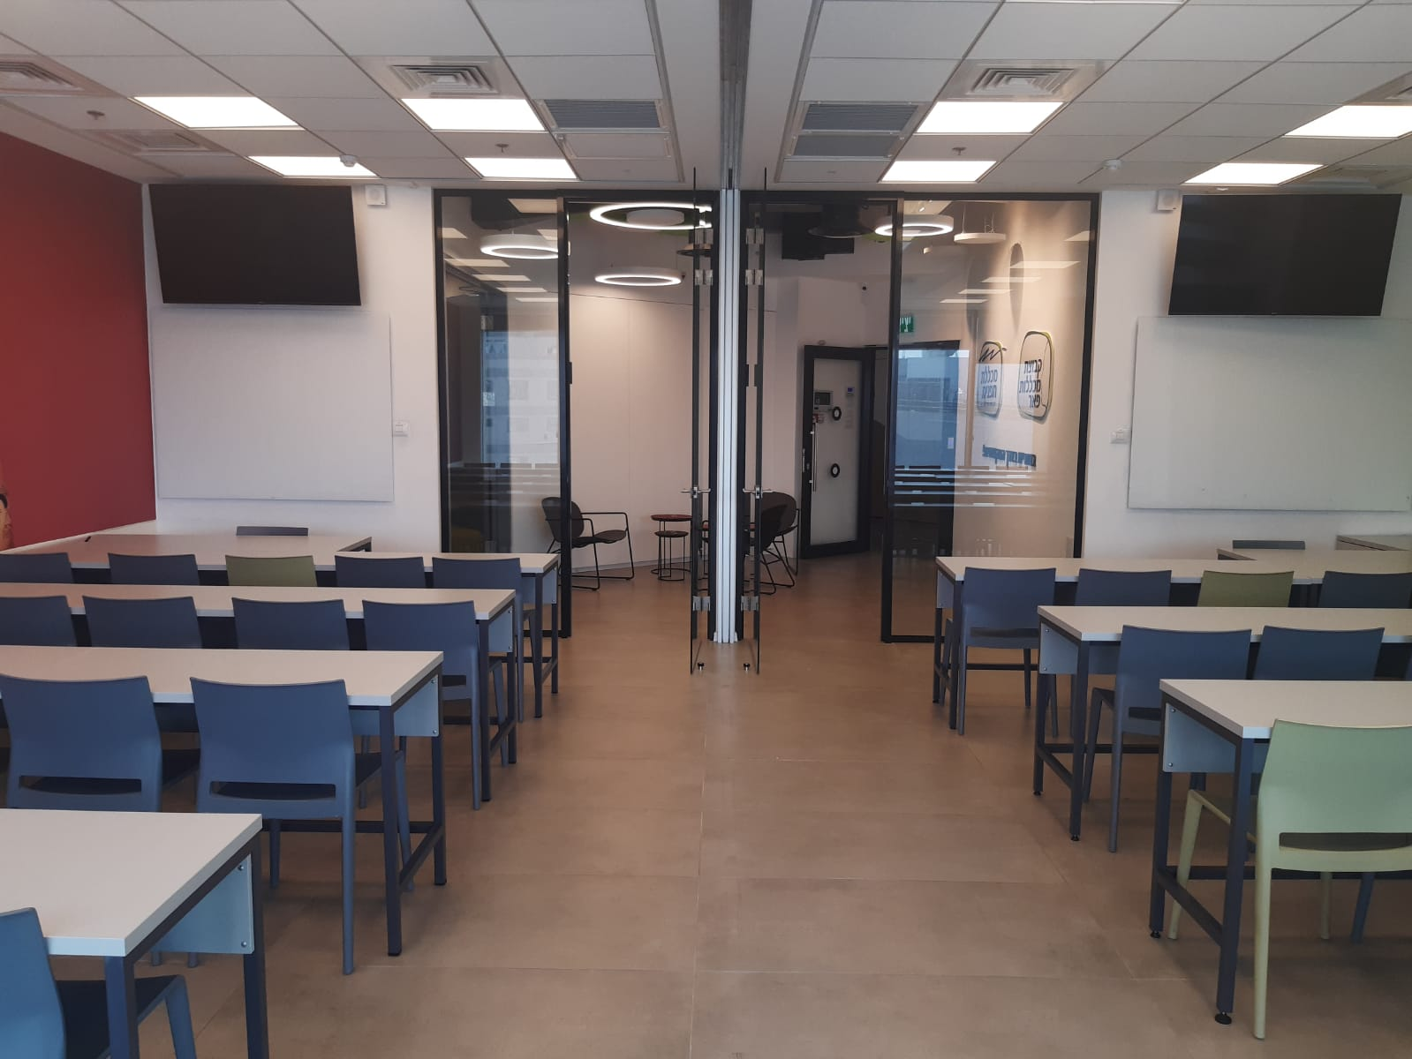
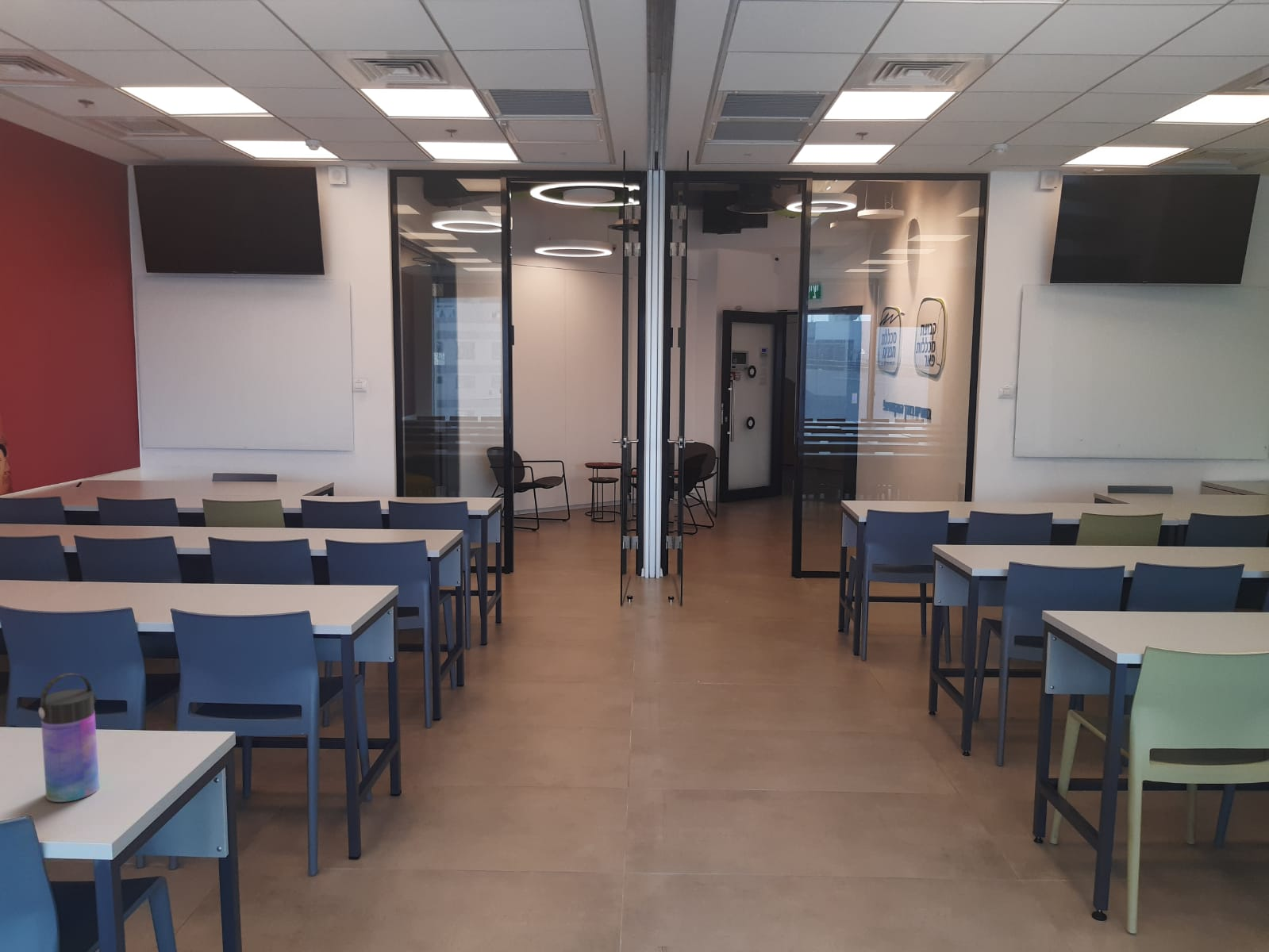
+ water bottle [38,672,100,803]
